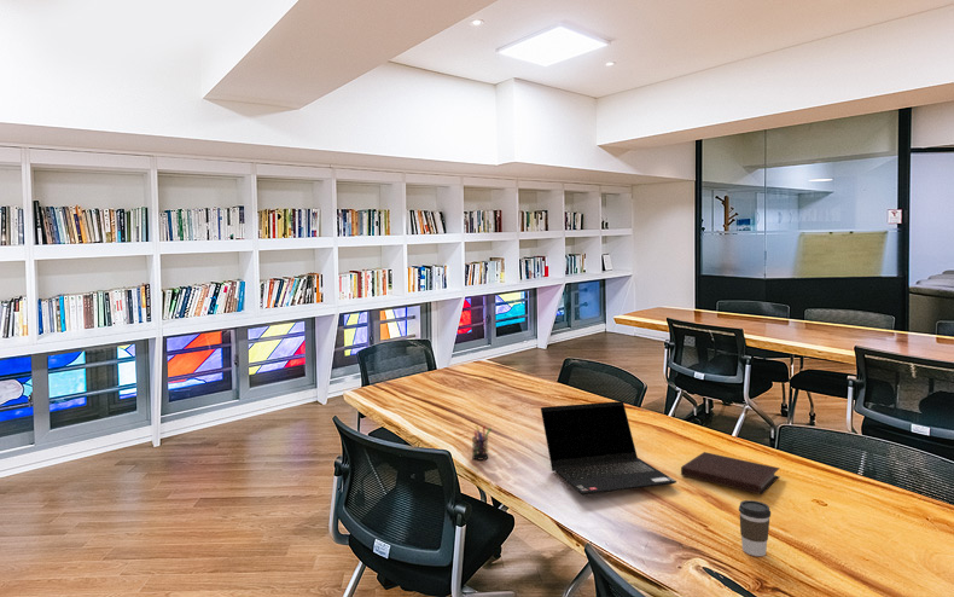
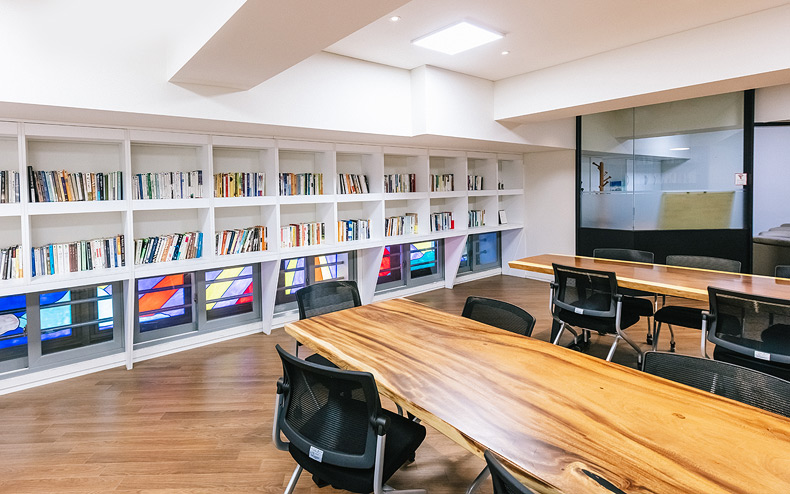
- pen holder [471,424,493,460]
- laptop computer [540,400,677,495]
- coffee cup [738,499,772,557]
- notebook [680,451,781,495]
